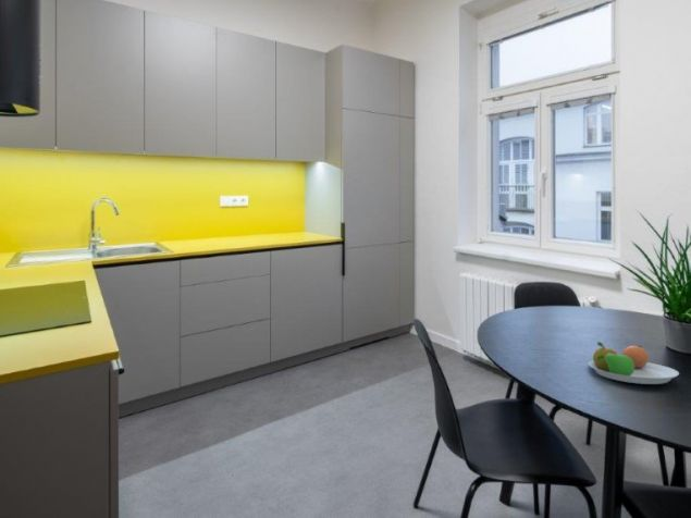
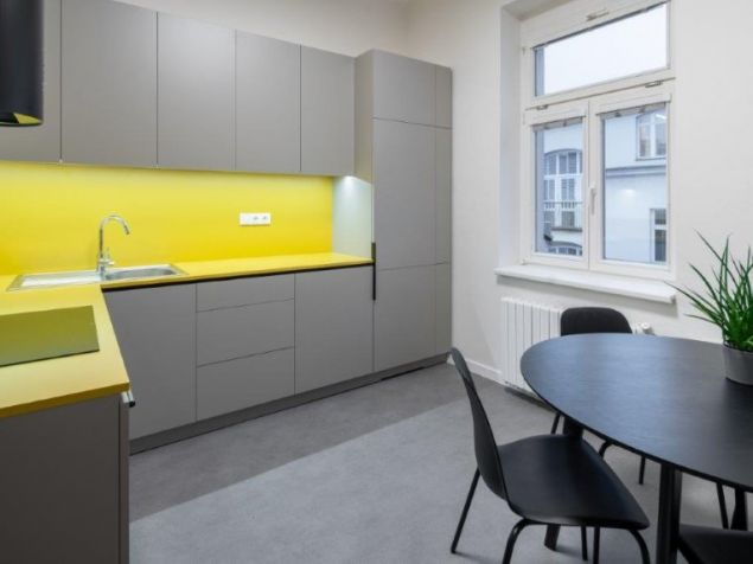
- fruit bowl [588,341,680,385]
